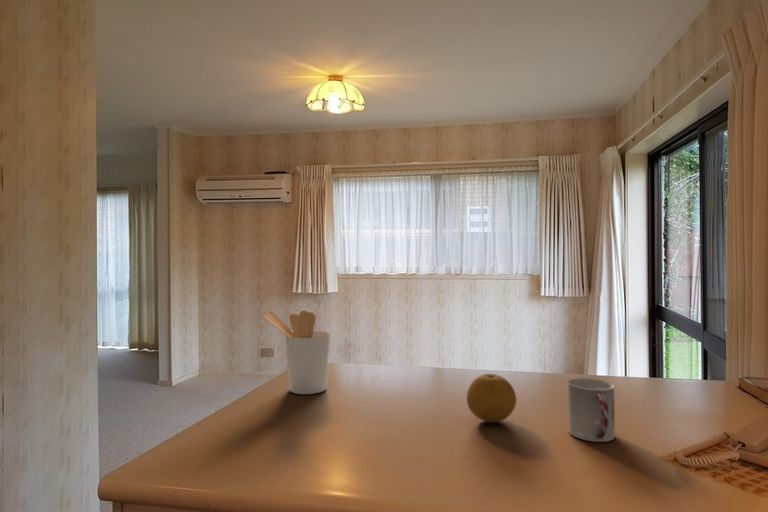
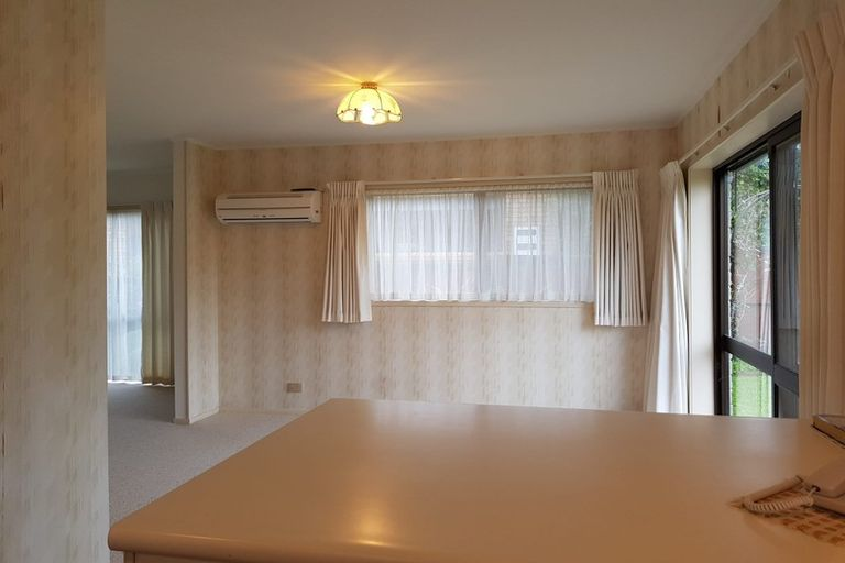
- cup [567,377,616,443]
- fruit [466,373,517,424]
- utensil holder [261,309,331,395]
